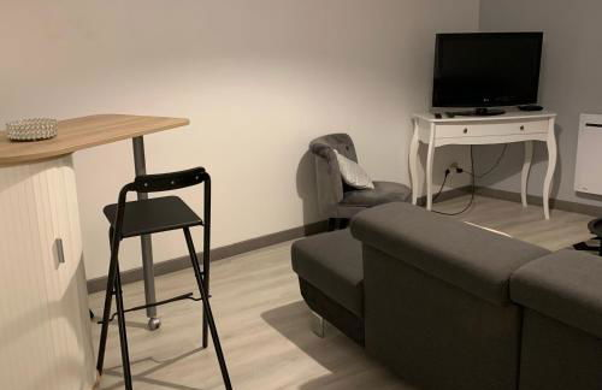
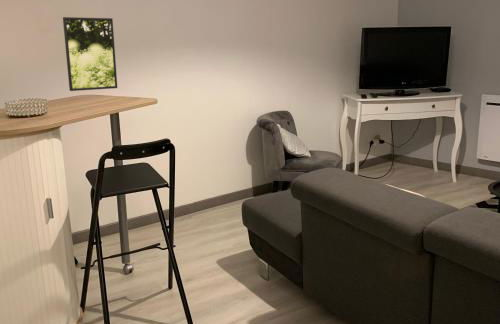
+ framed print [62,16,118,92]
